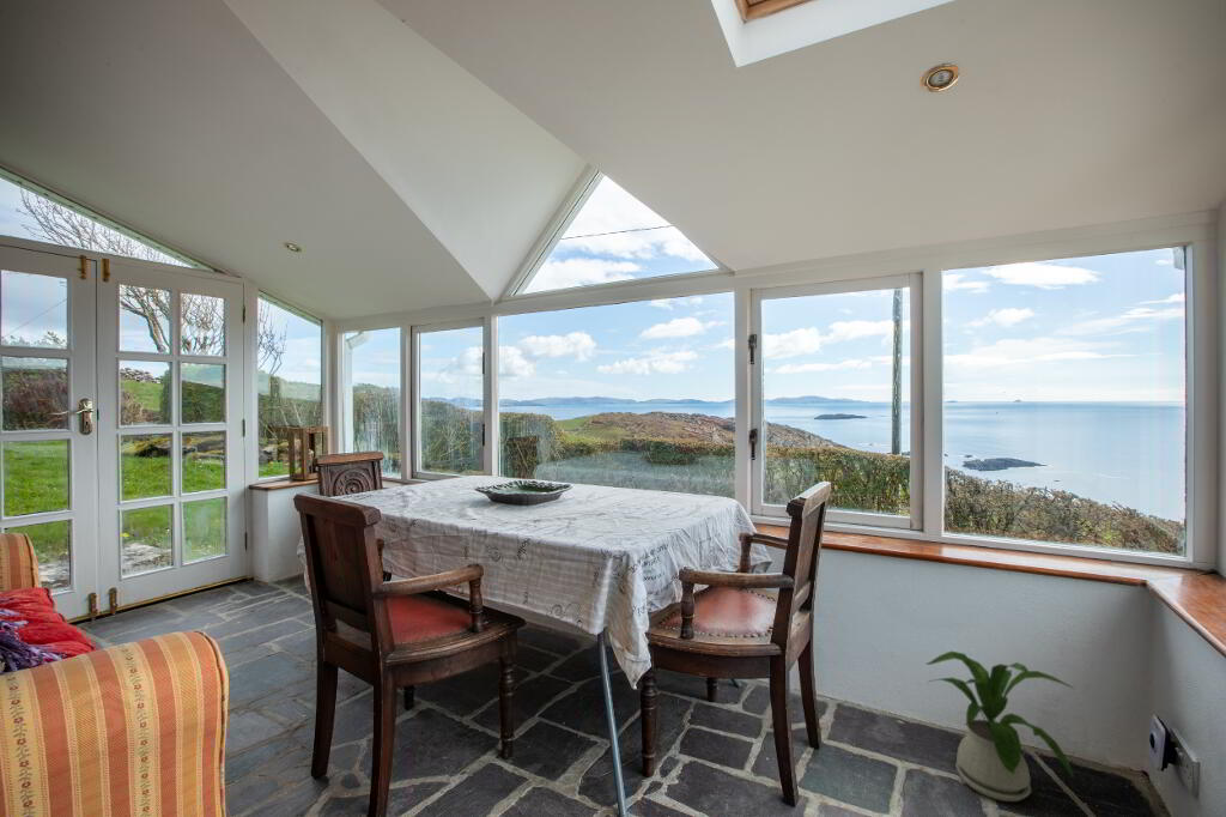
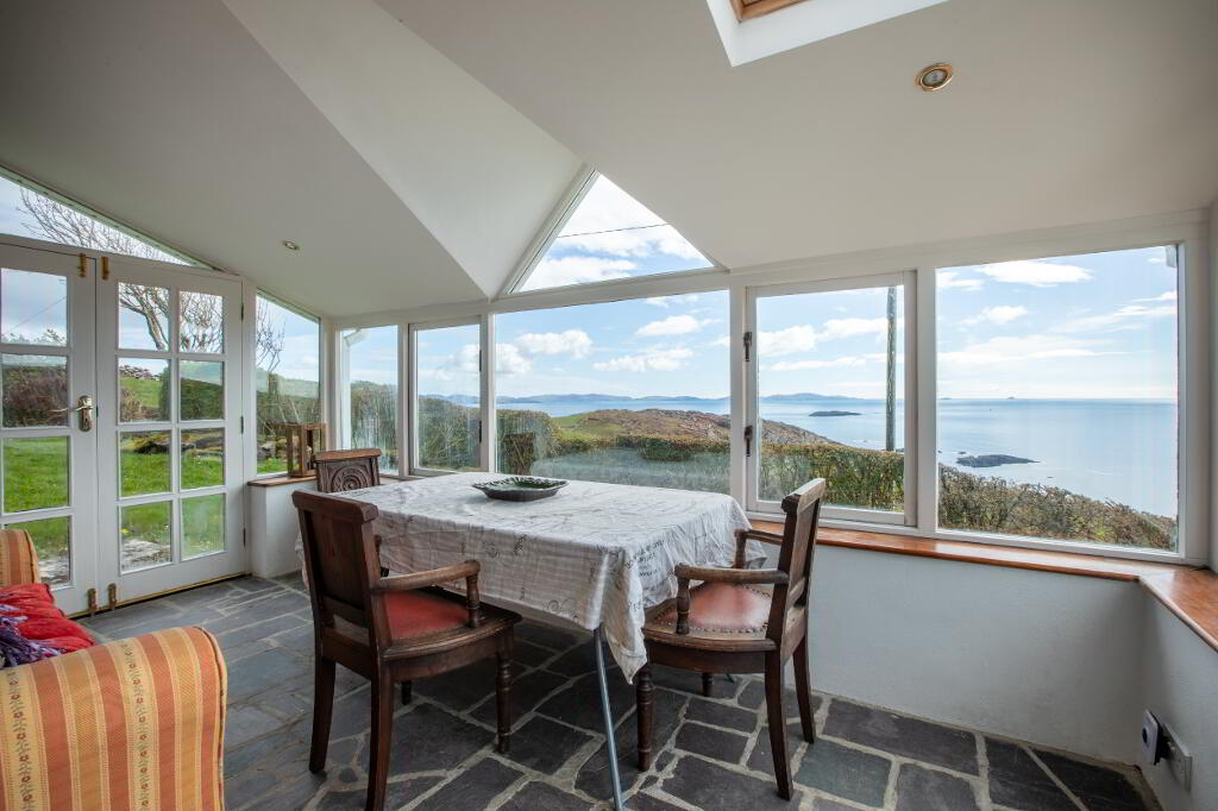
- house plant [925,650,1075,803]
